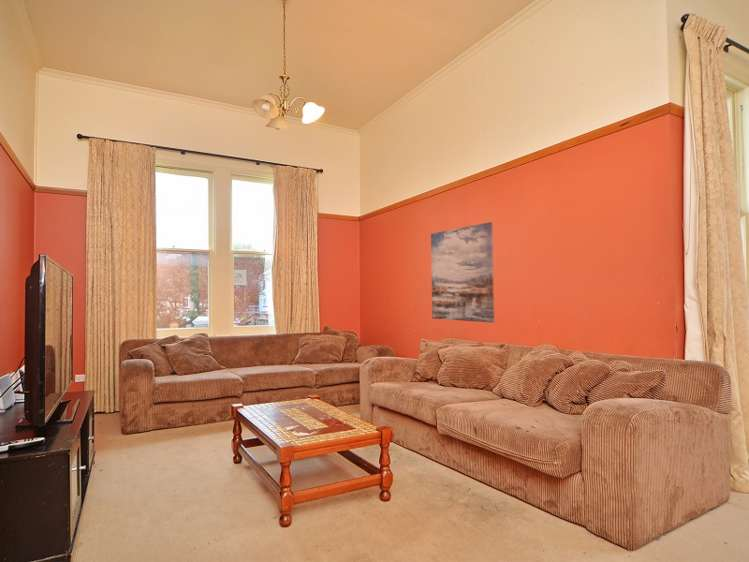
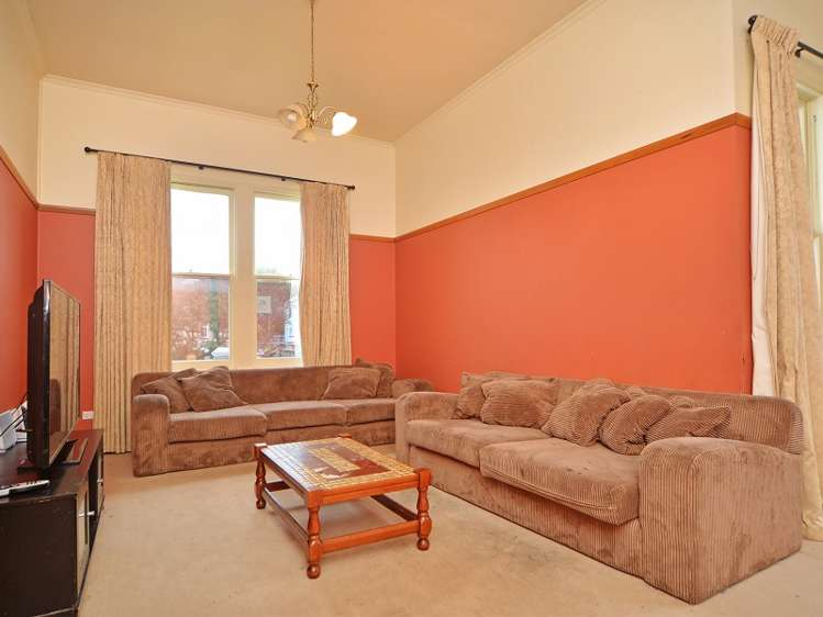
- wall art [430,221,495,324]
